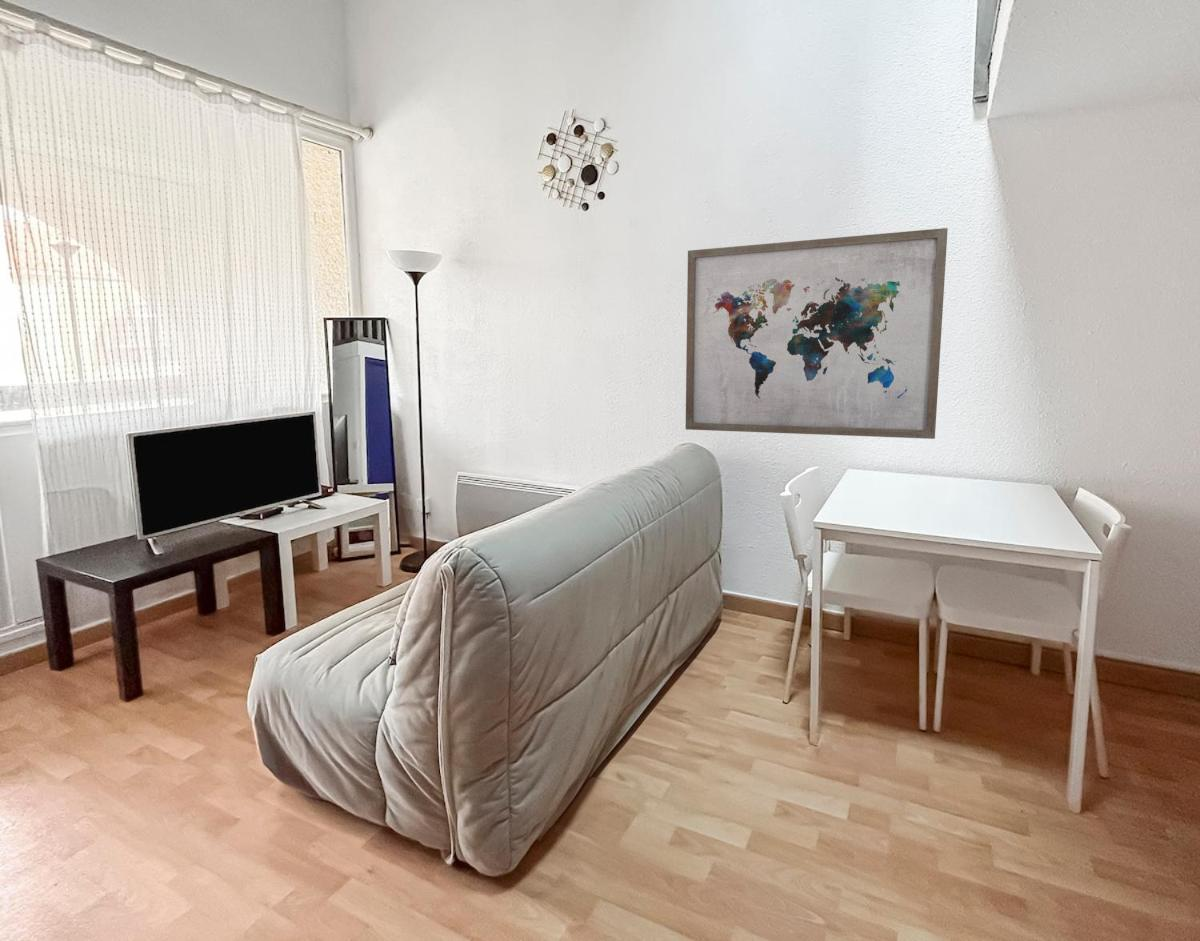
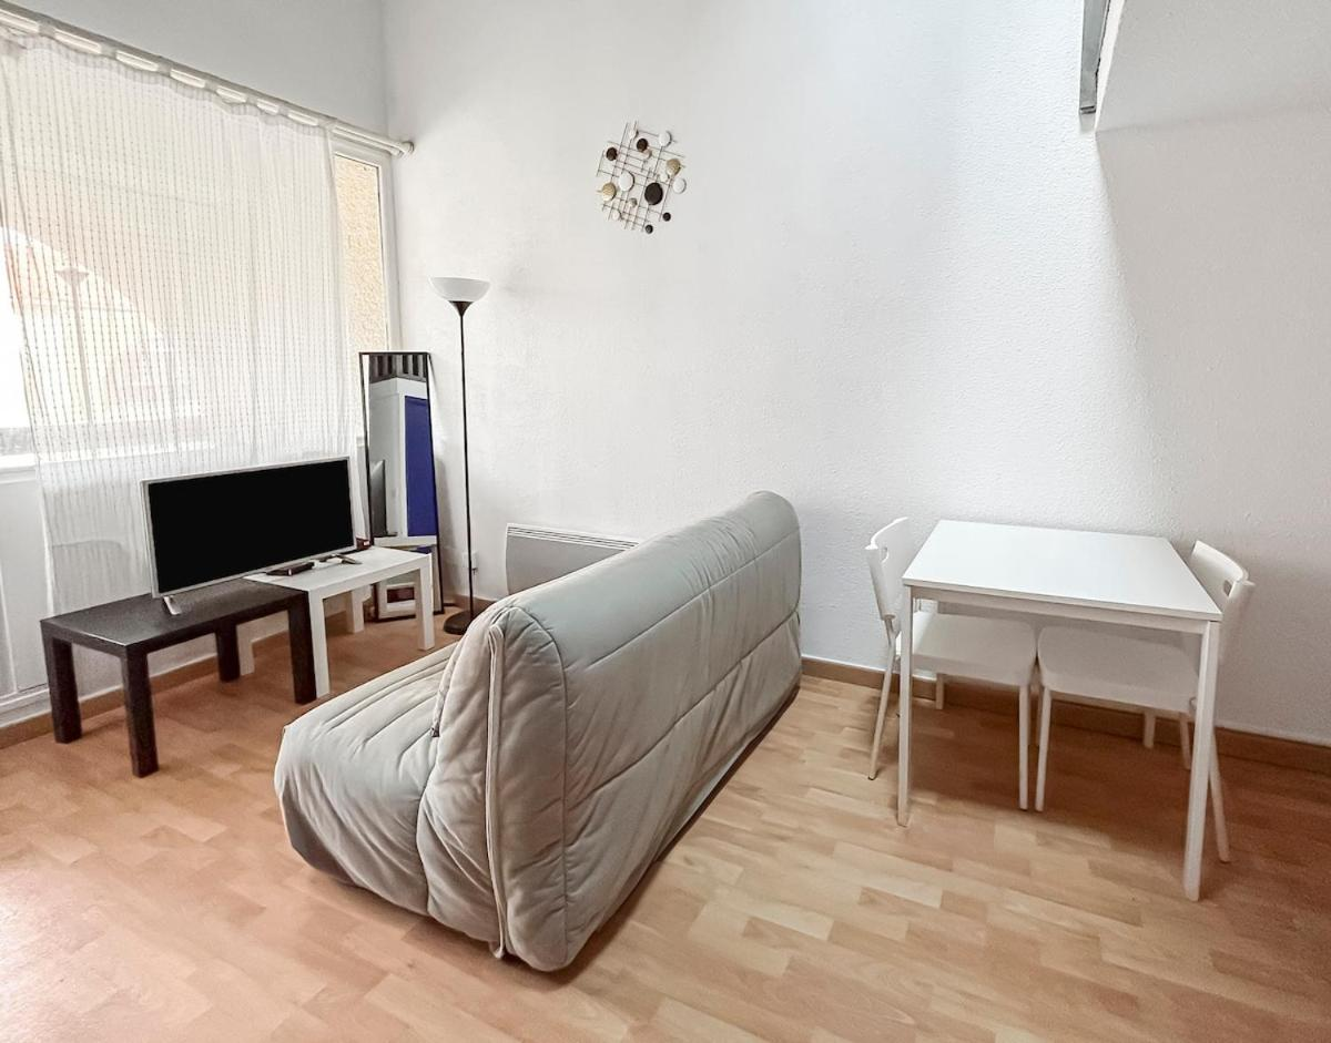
- wall art [685,227,949,440]
